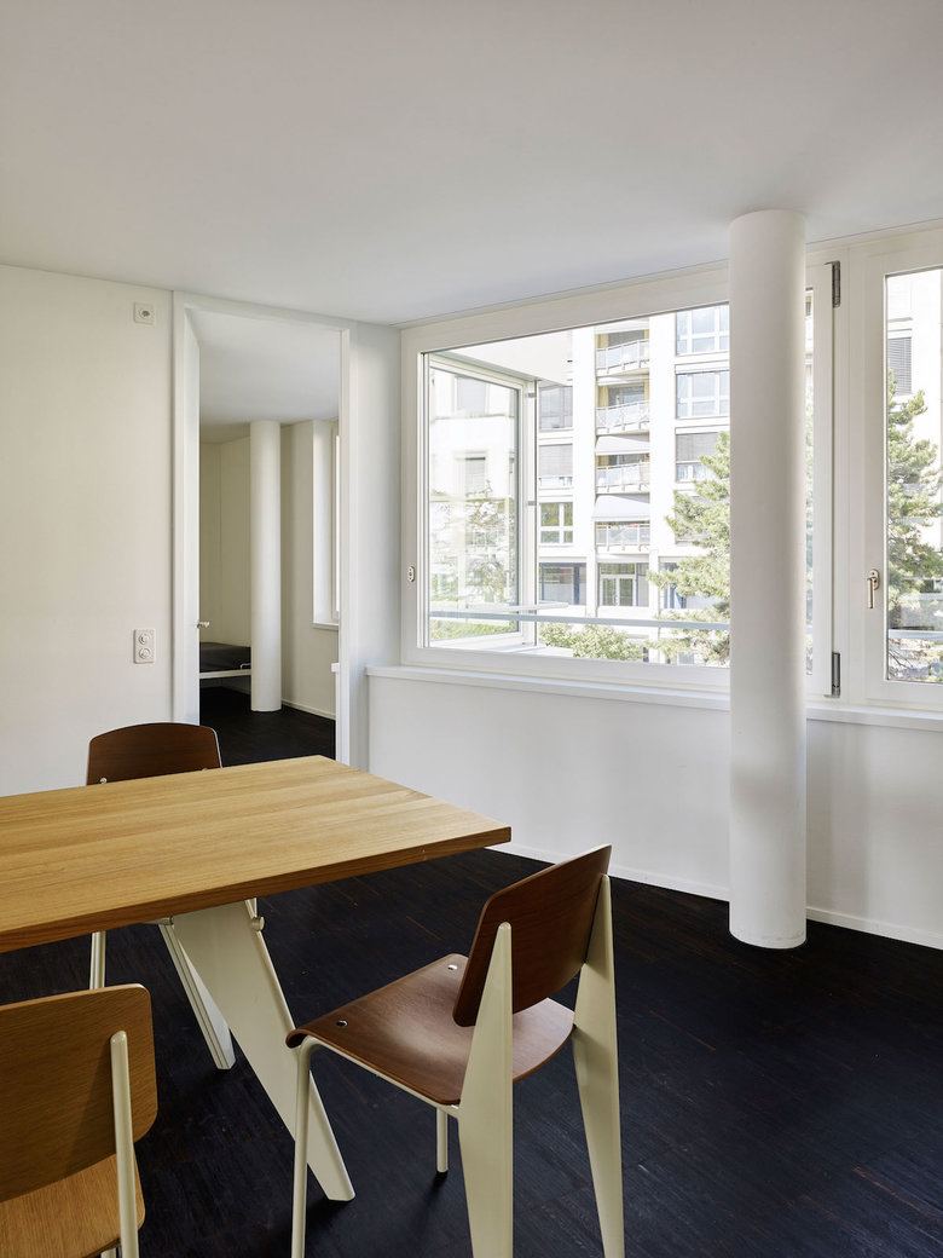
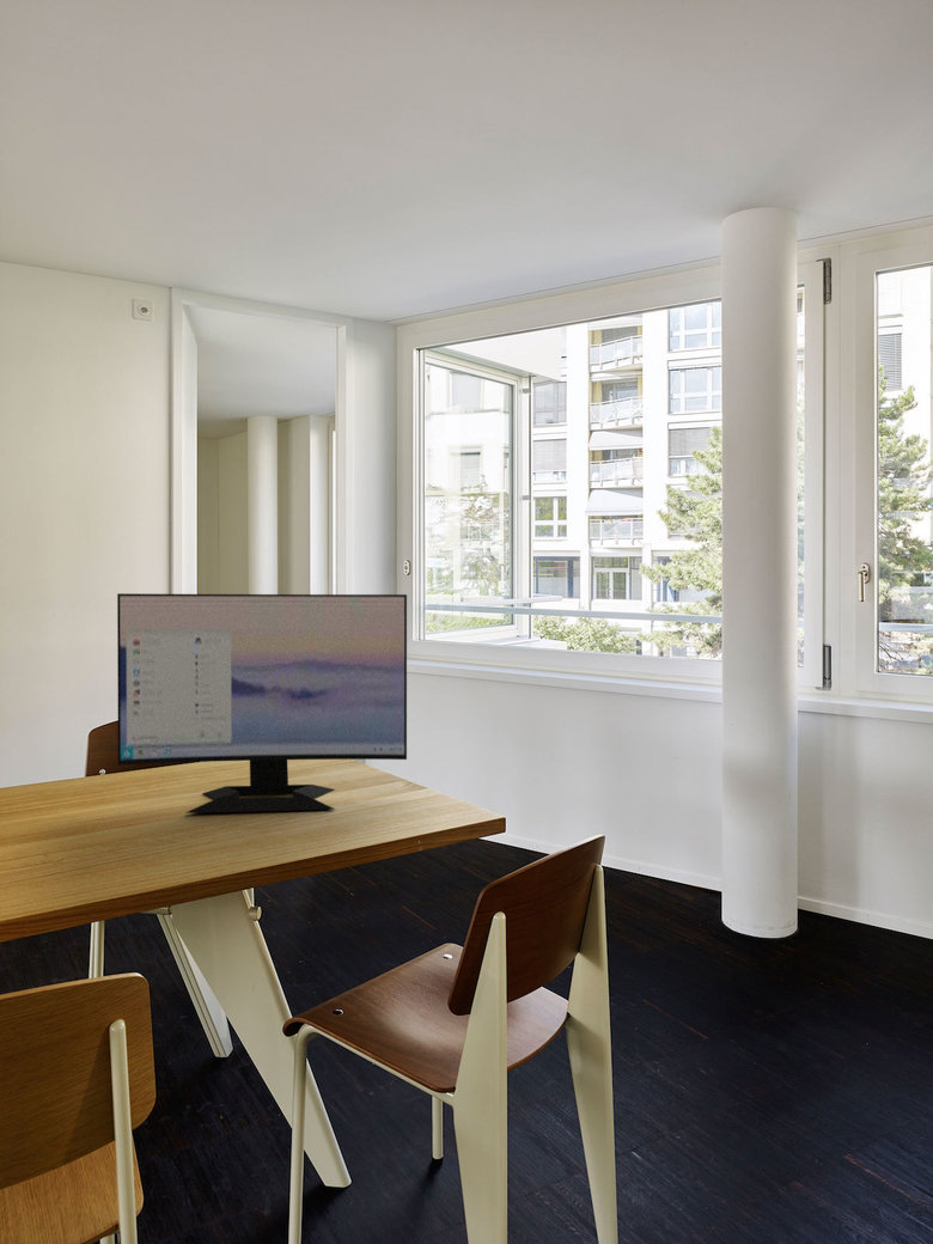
+ computer monitor [116,592,408,815]
